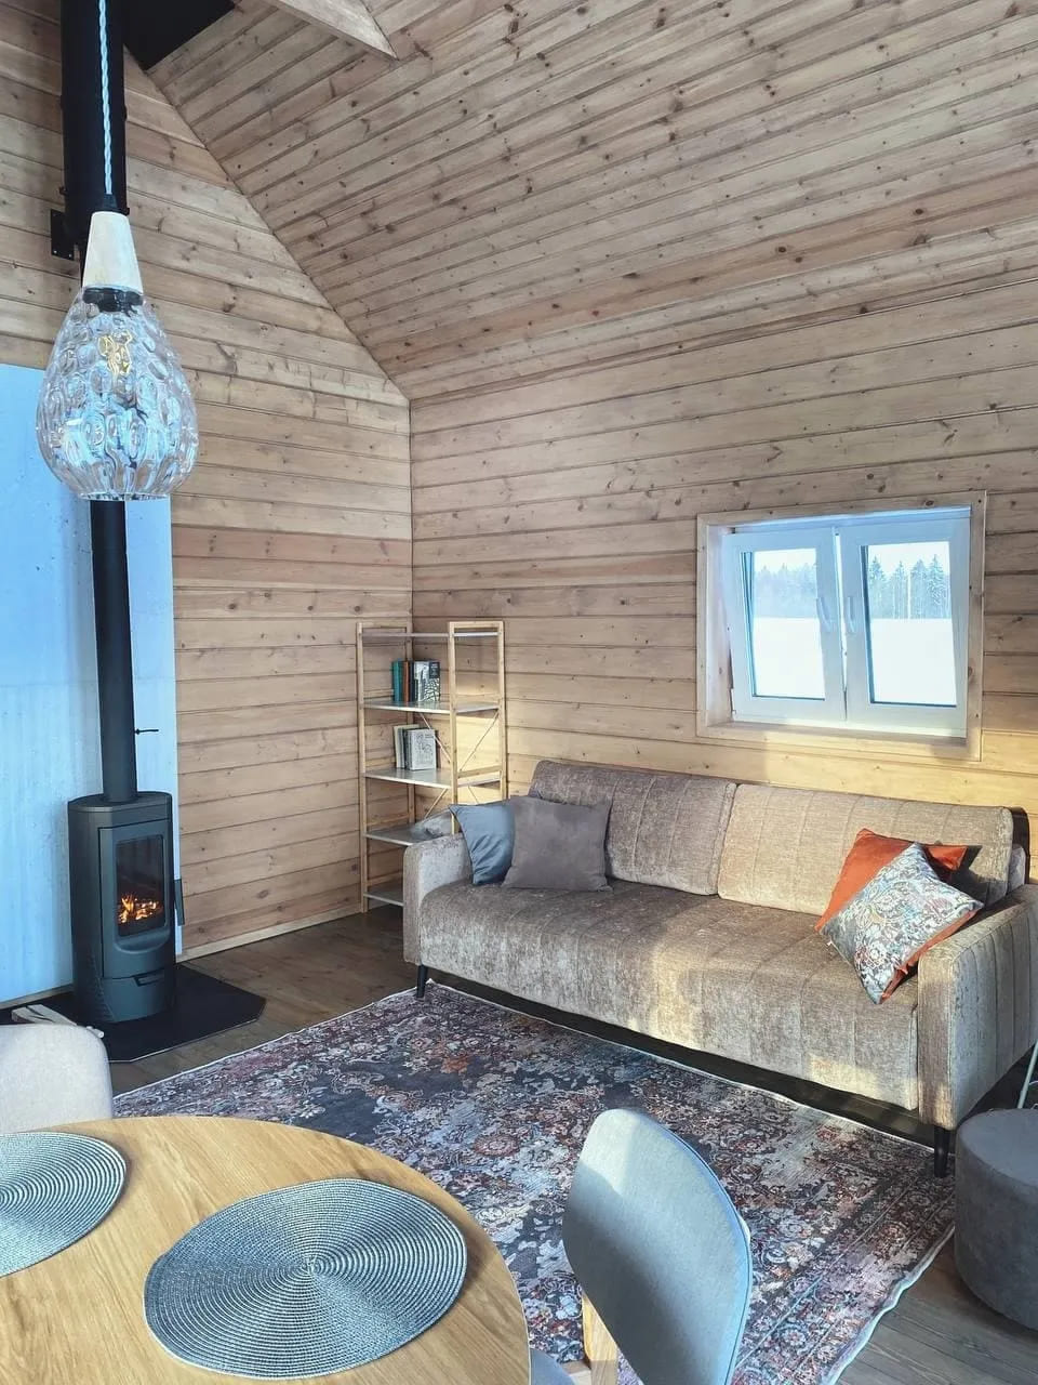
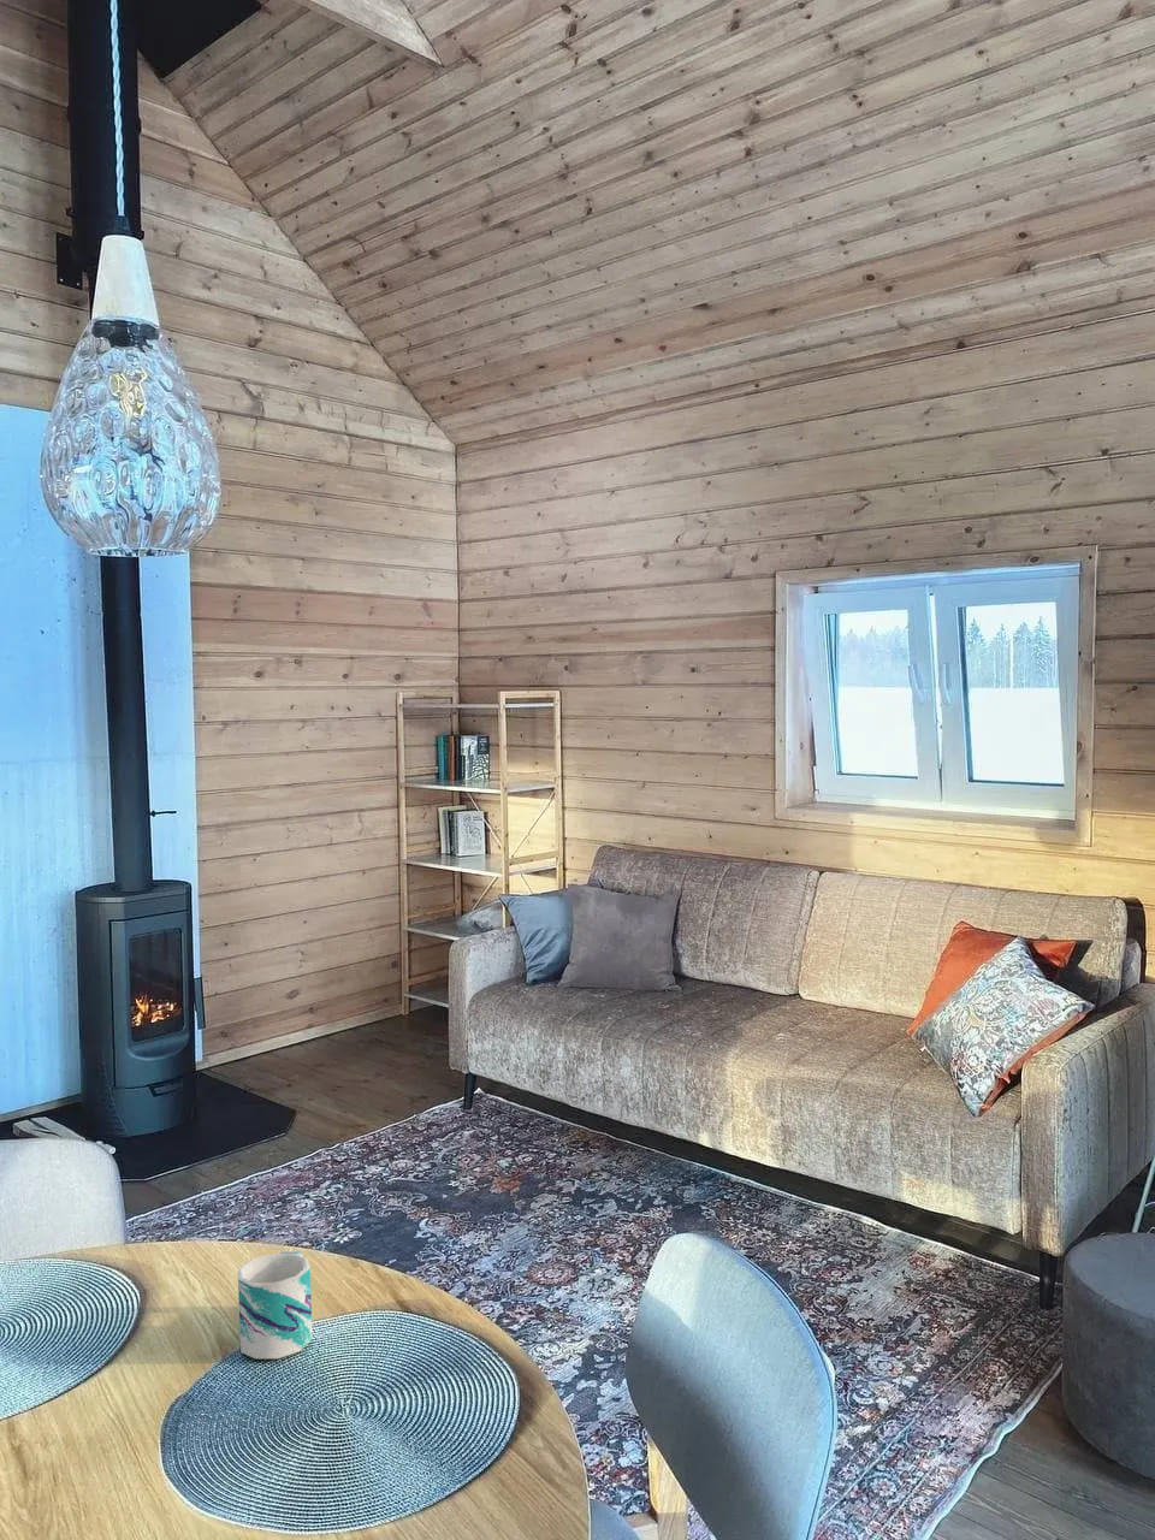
+ mug [237,1250,314,1359]
